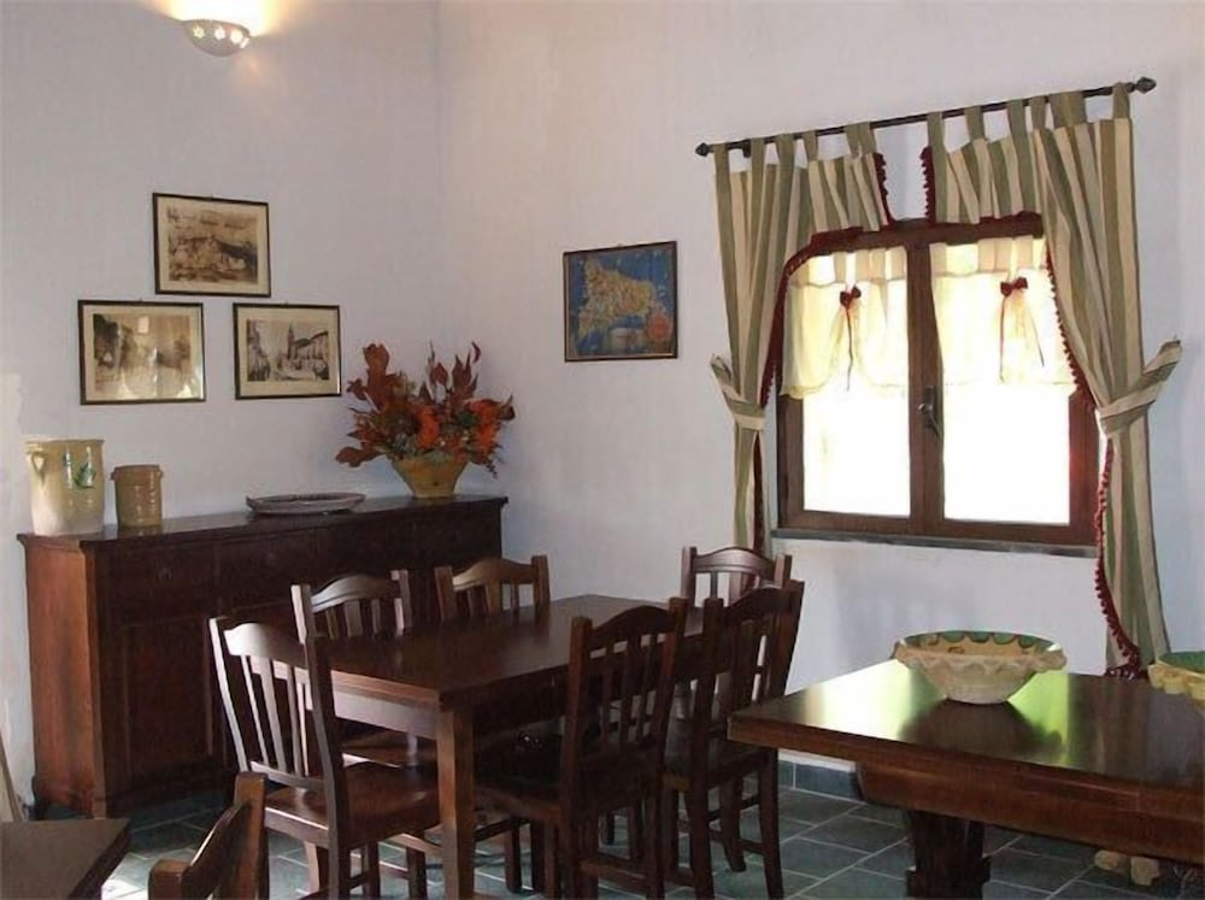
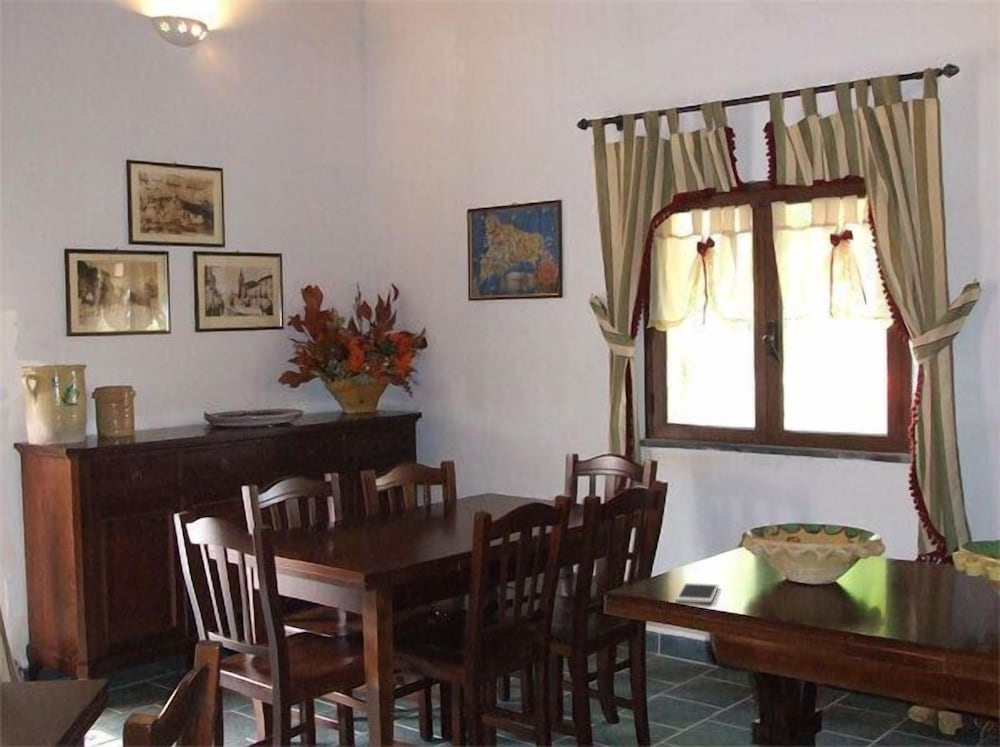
+ cell phone [674,582,719,604]
